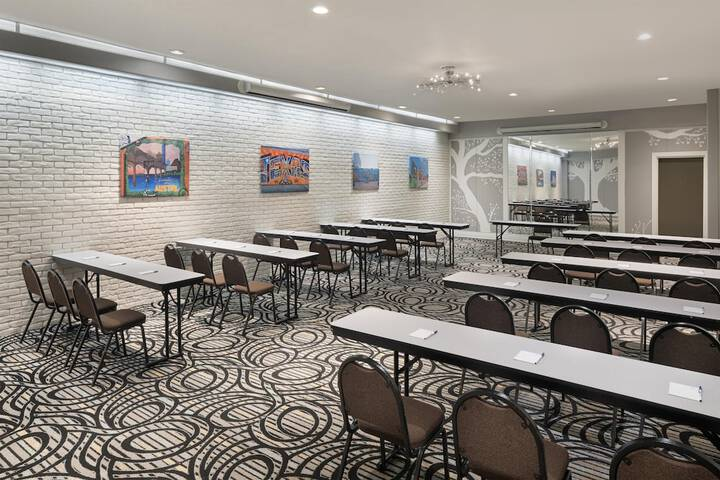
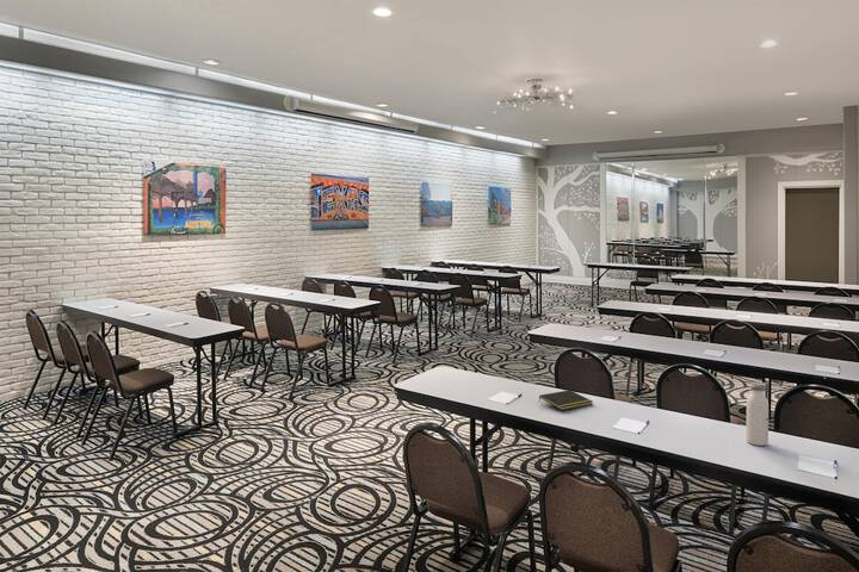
+ notepad [538,388,594,411]
+ water bottle [744,384,770,447]
